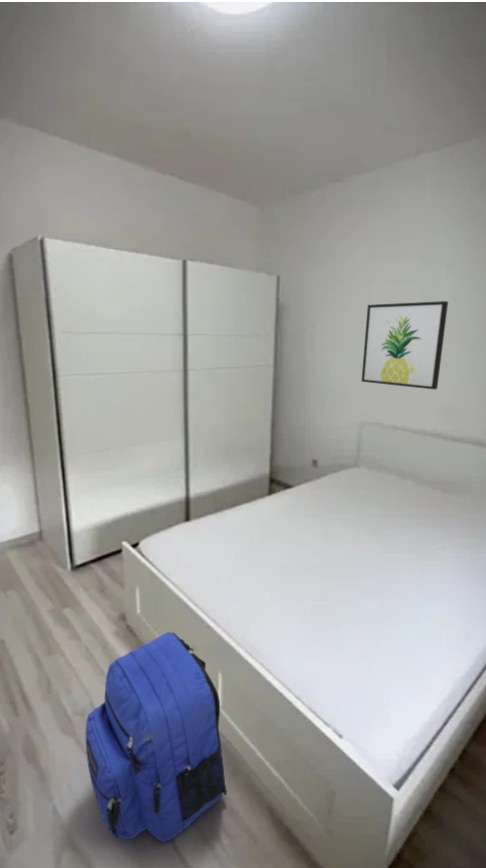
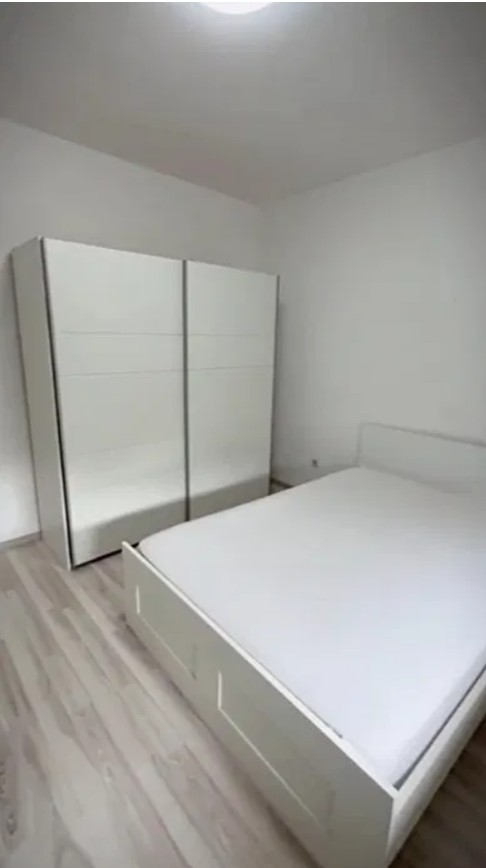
- wall art [360,300,449,391]
- backpack [84,631,228,844]
